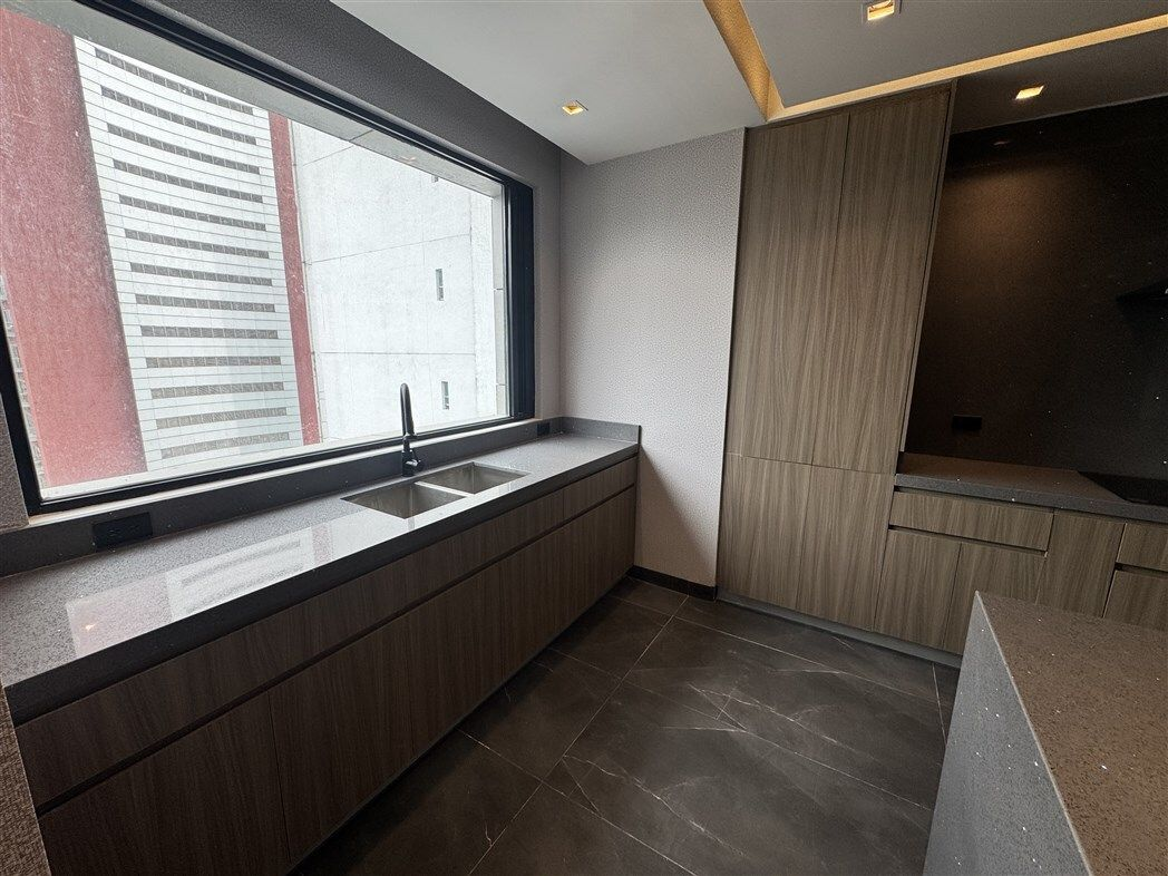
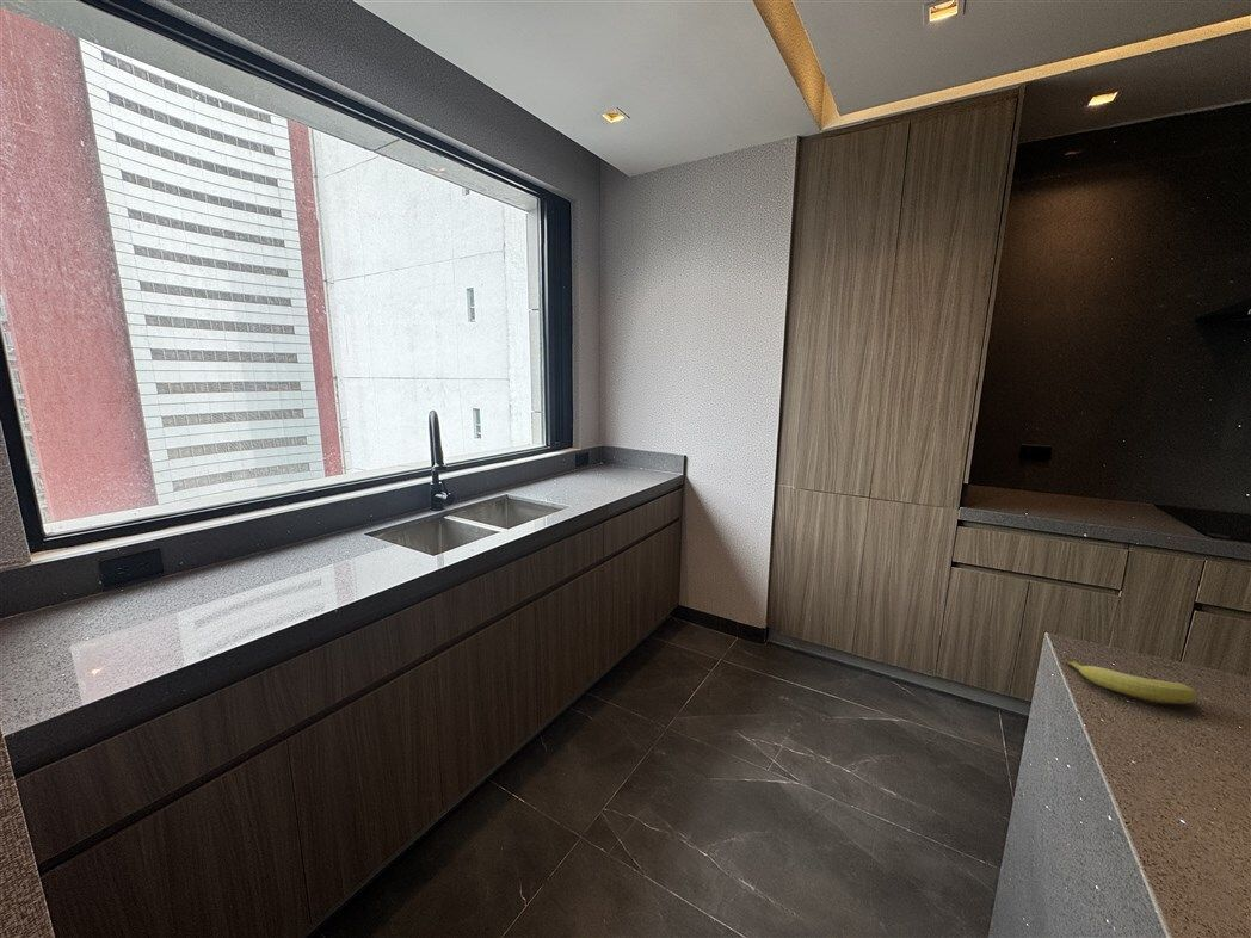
+ fruit [1064,655,1197,705]
